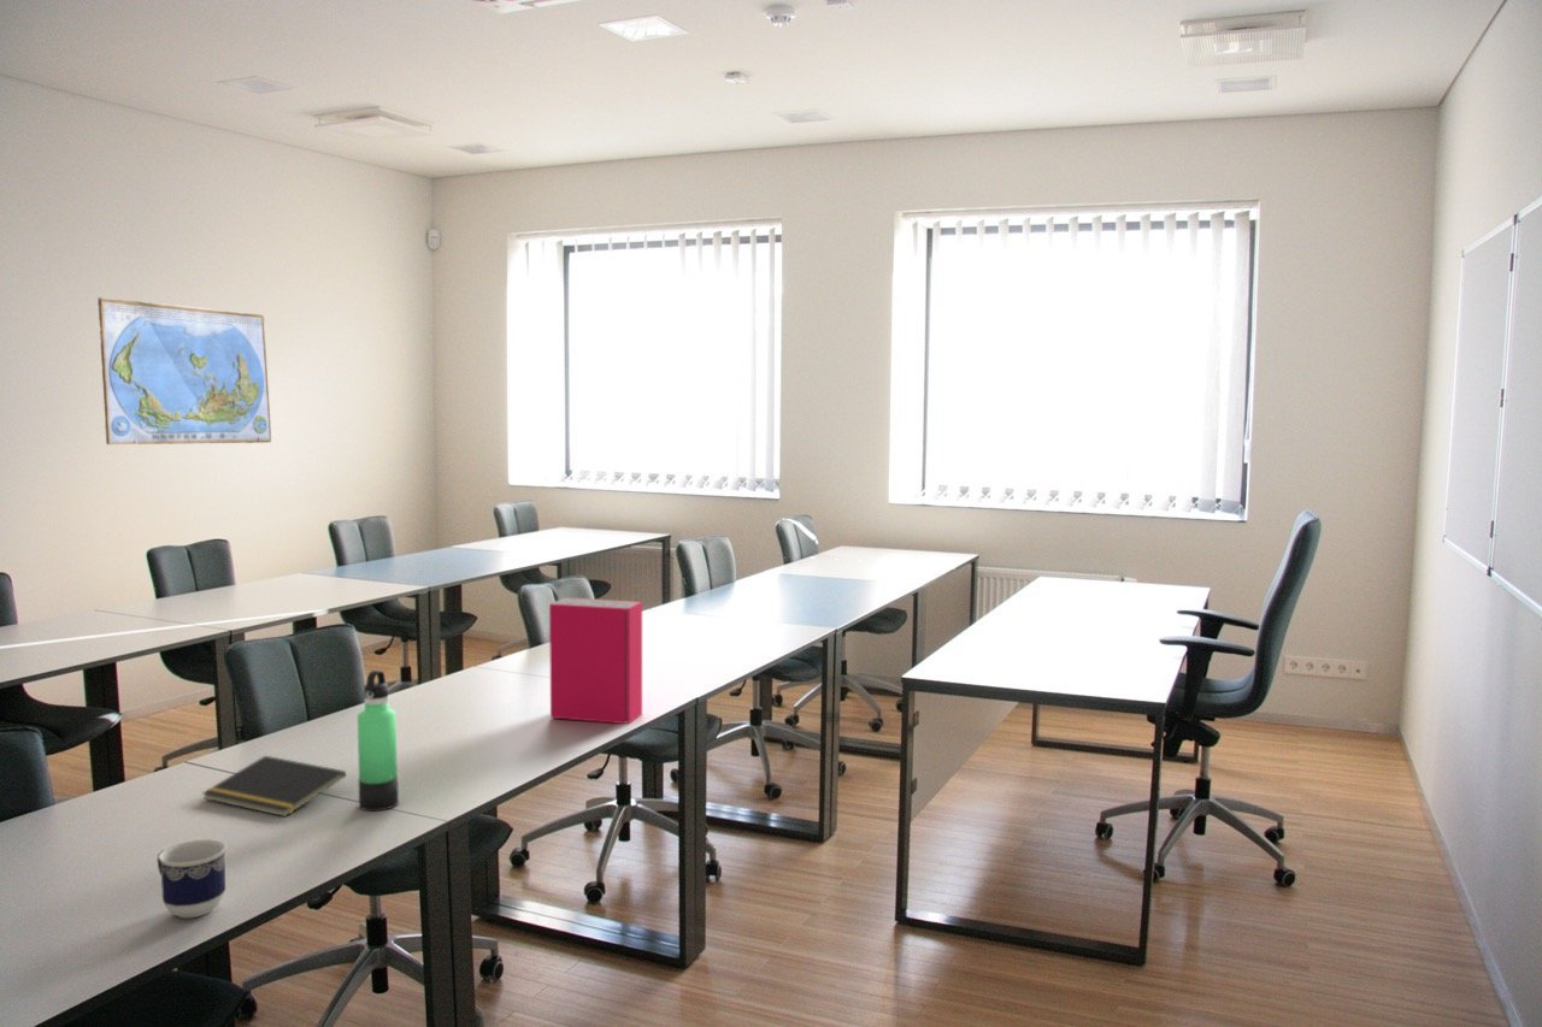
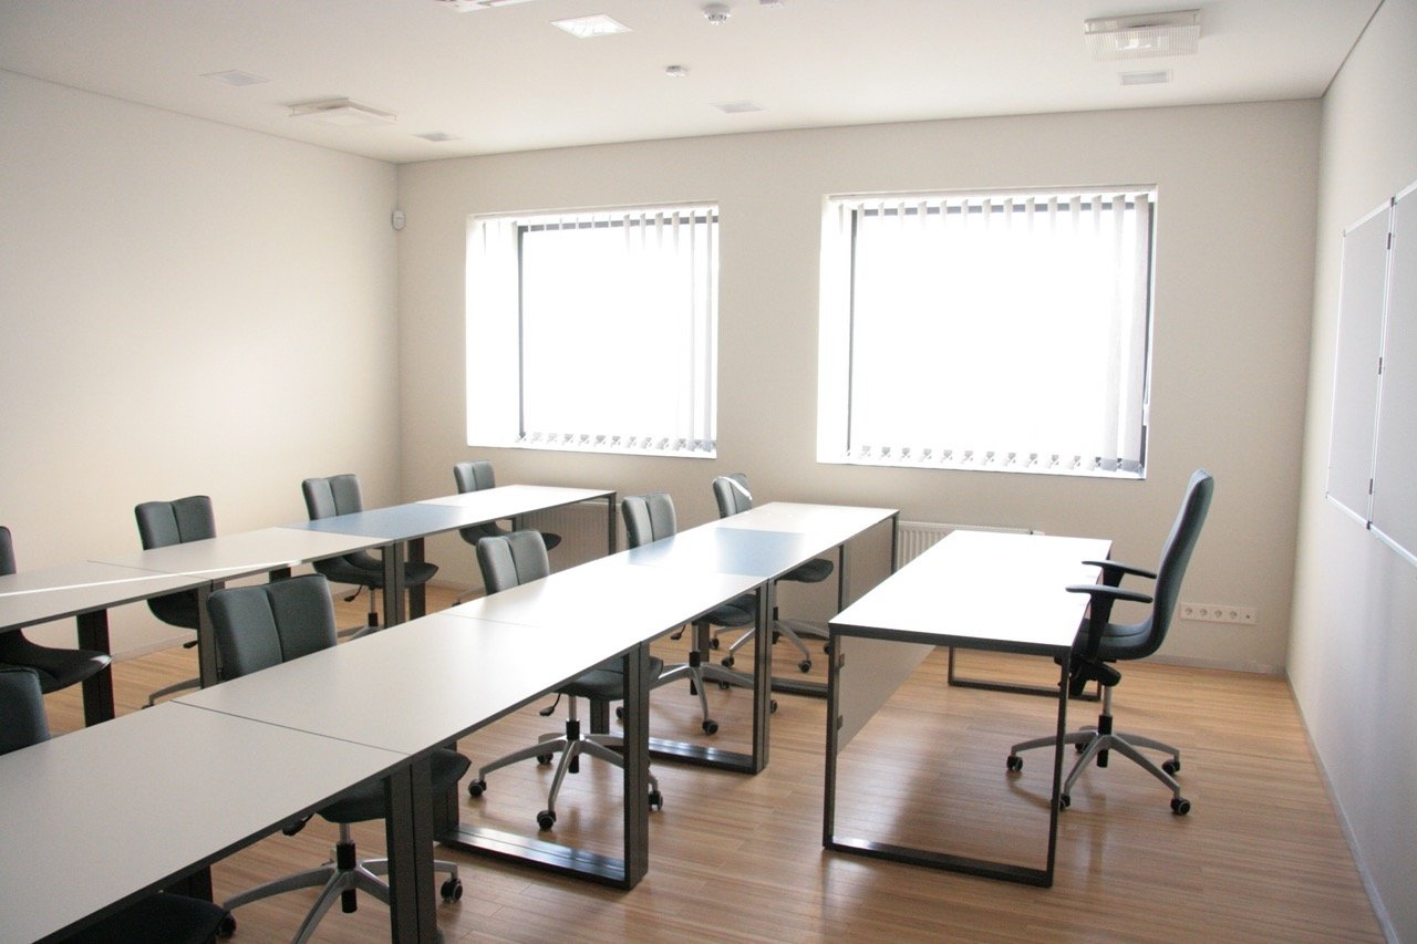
- notepad [201,755,347,818]
- cup [157,838,228,919]
- hardback book [548,596,643,725]
- thermos bottle [357,669,400,811]
- world map [96,296,272,445]
